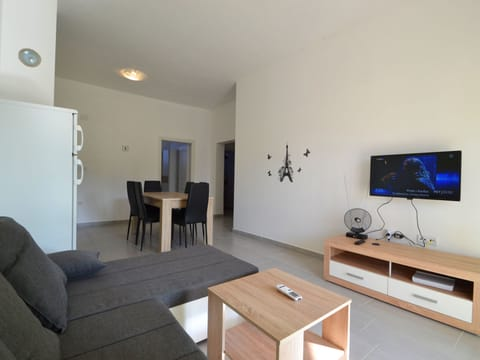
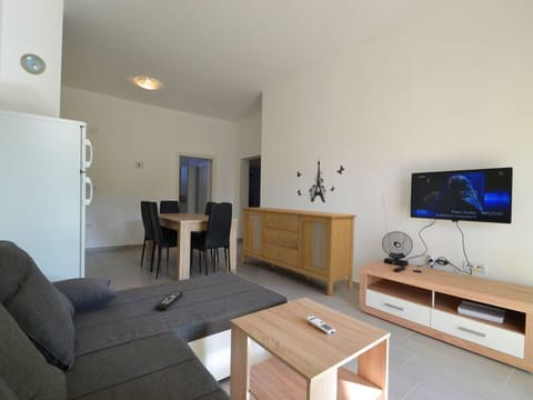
+ remote control [155,290,184,311]
+ sideboard [241,207,358,297]
